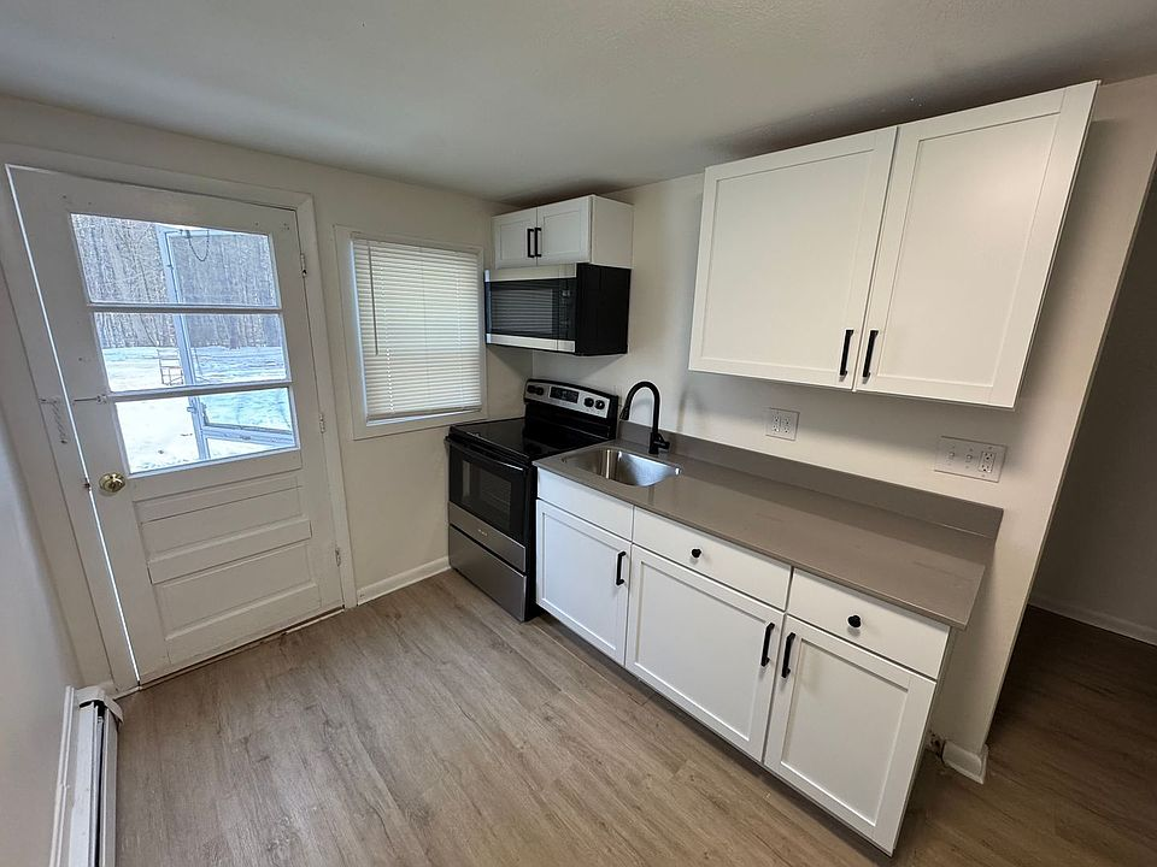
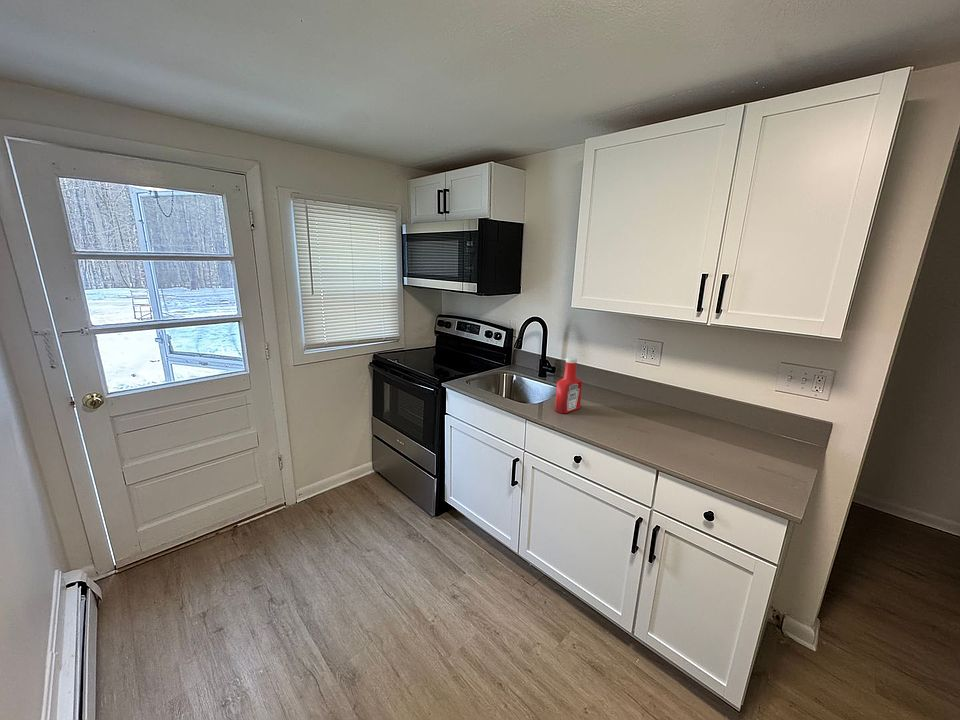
+ soap bottle [554,356,583,414]
